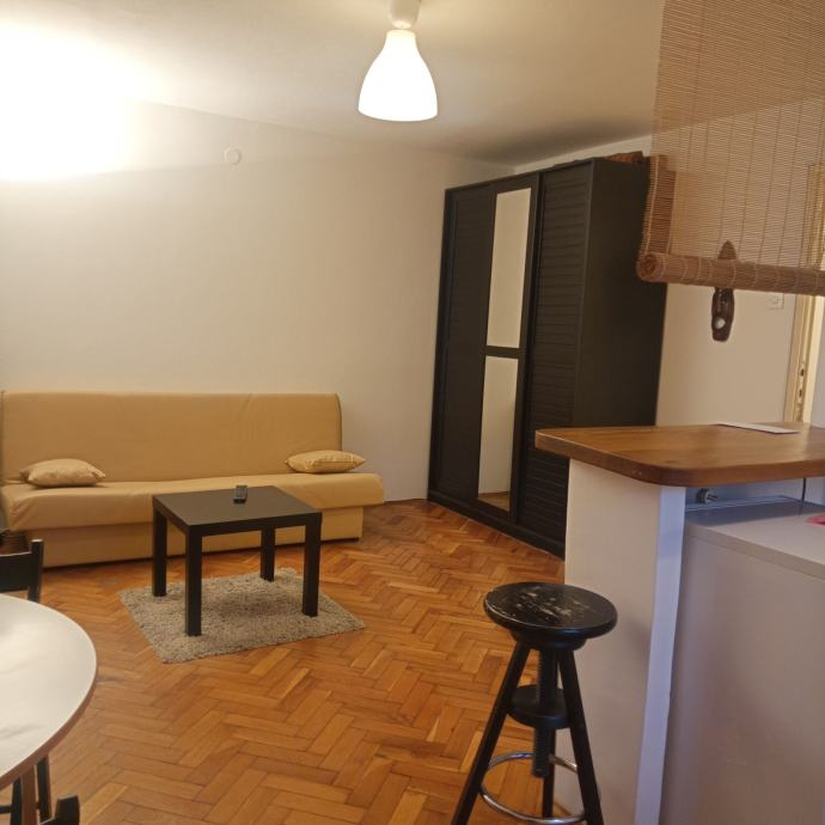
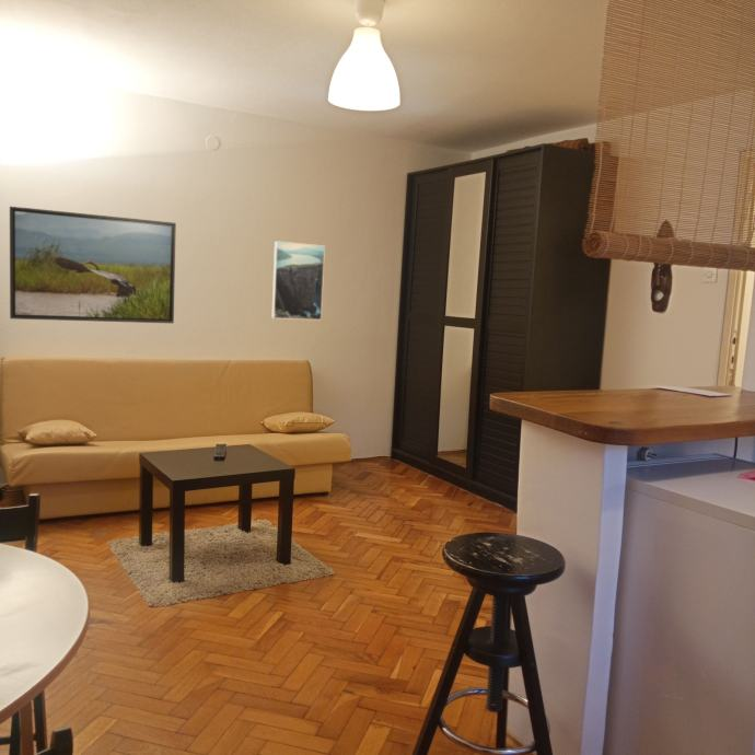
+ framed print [9,205,177,324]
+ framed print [270,240,326,321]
